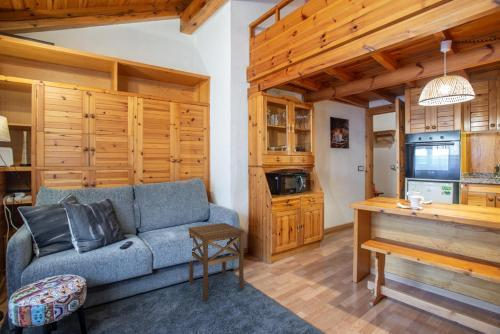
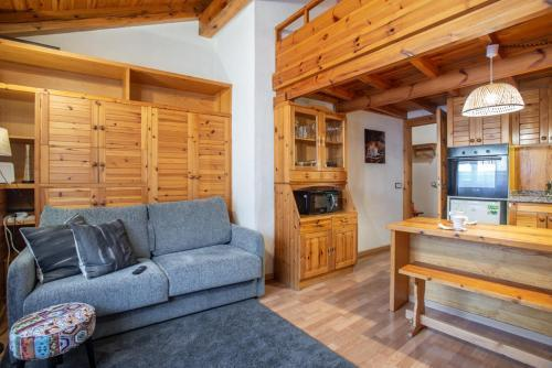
- side table [188,222,245,302]
